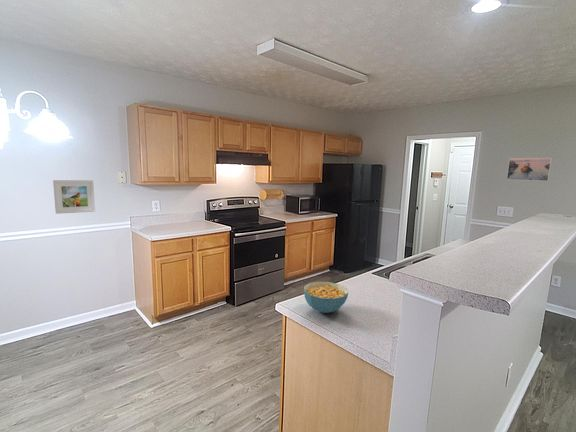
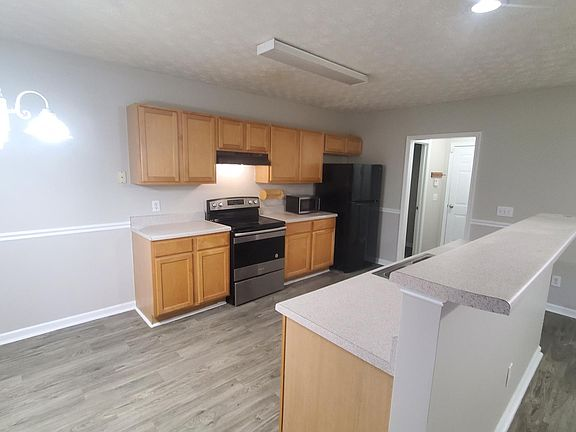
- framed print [506,157,553,182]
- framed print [52,179,96,215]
- cereal bowl [303,281,349,314]
